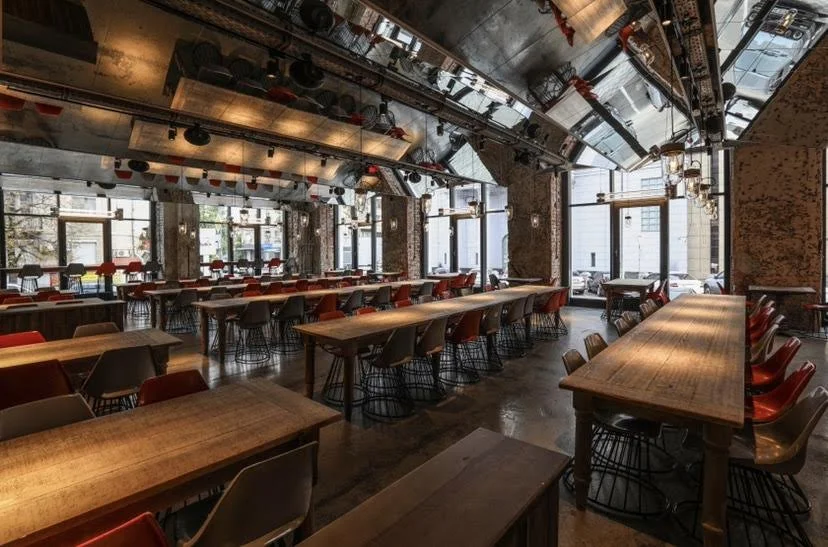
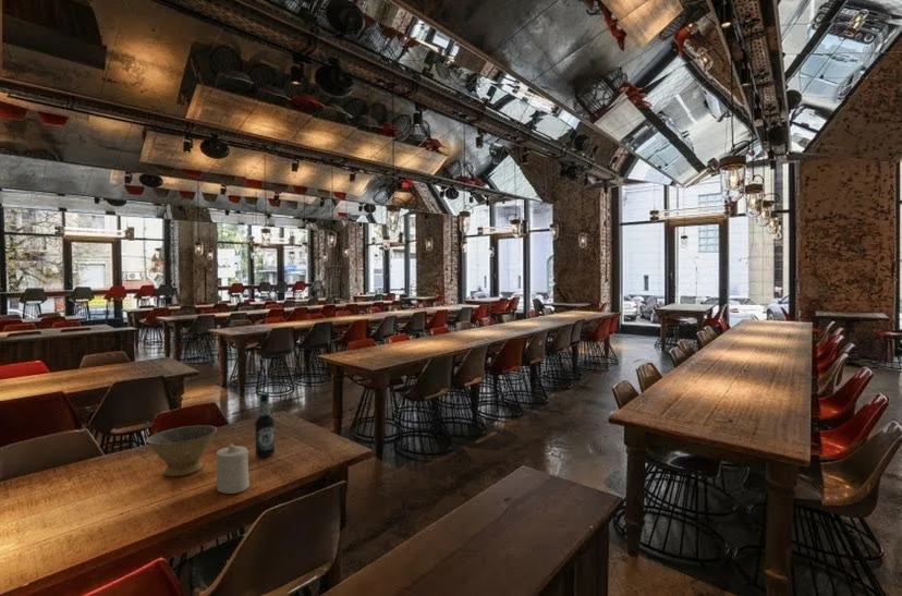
+ candle [216,441,251,495]
+ bottle [254,392,276,458]
+ bowl [145,425,218,477]
